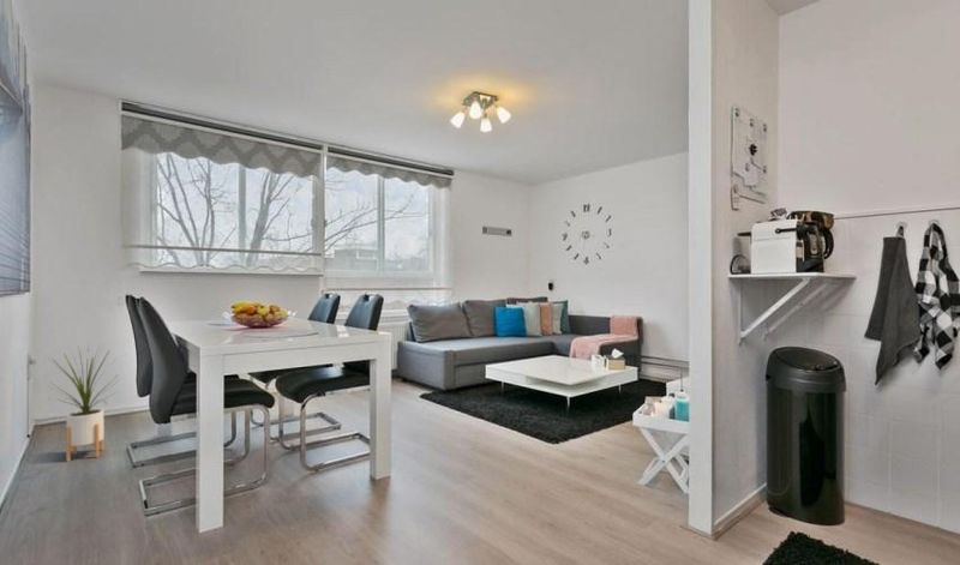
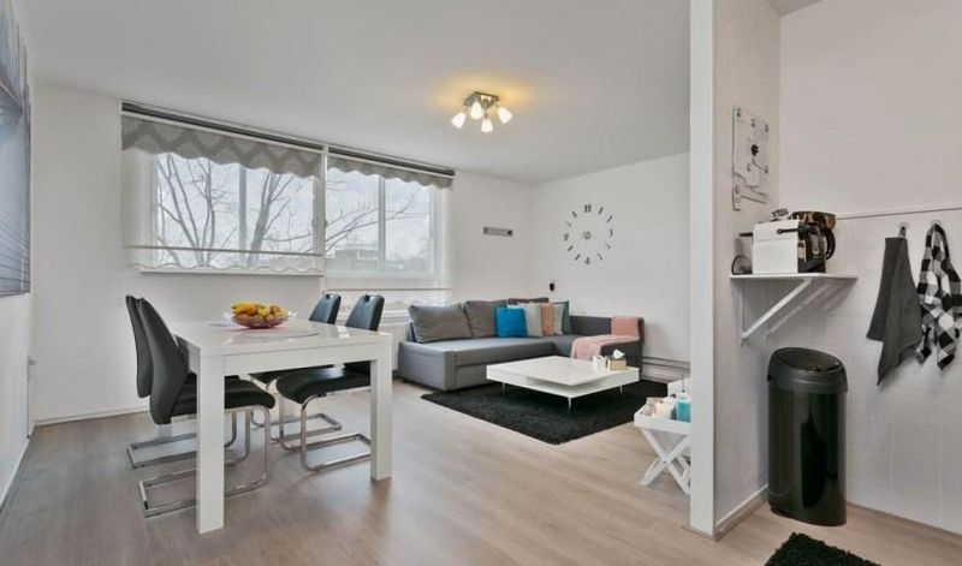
- house plant [46,341,126,463]
